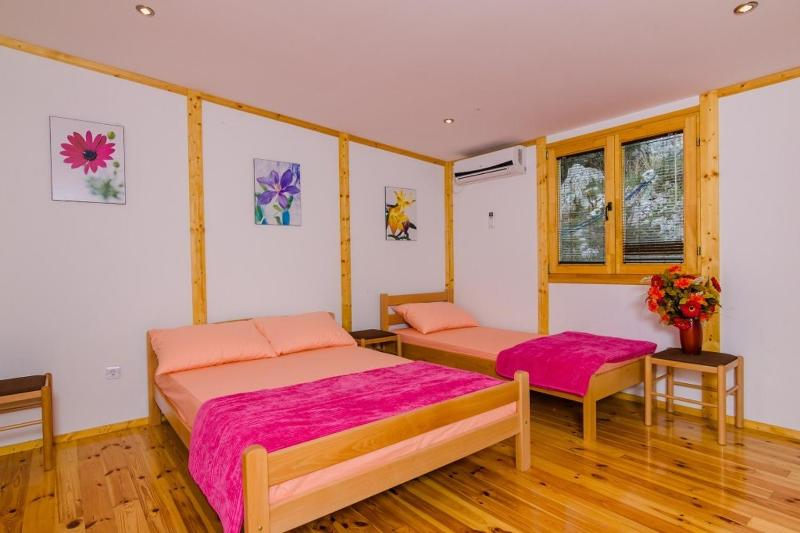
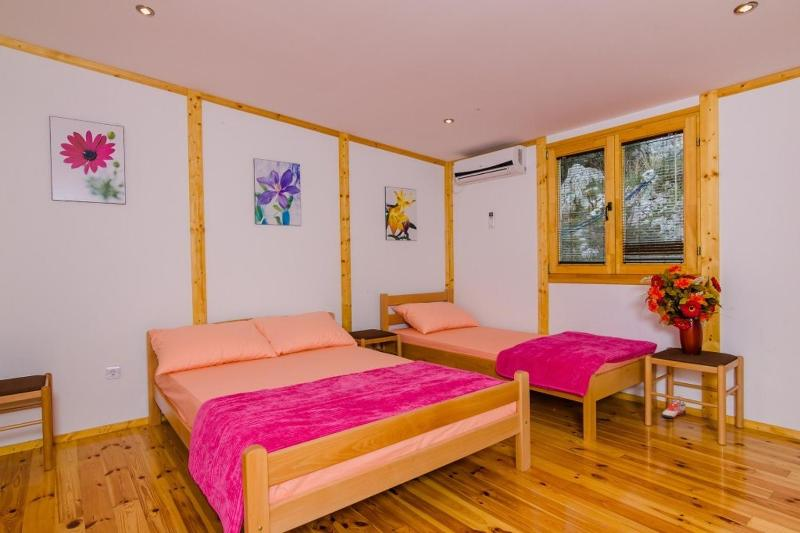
+ sneaker [661,395,687,419]
